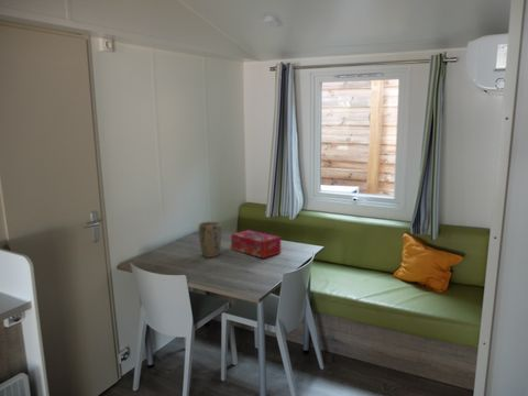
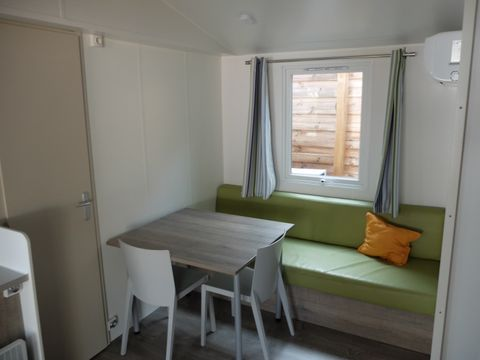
- tissue box [230,229,282,260]
- plant pot [198,220,222,258]
